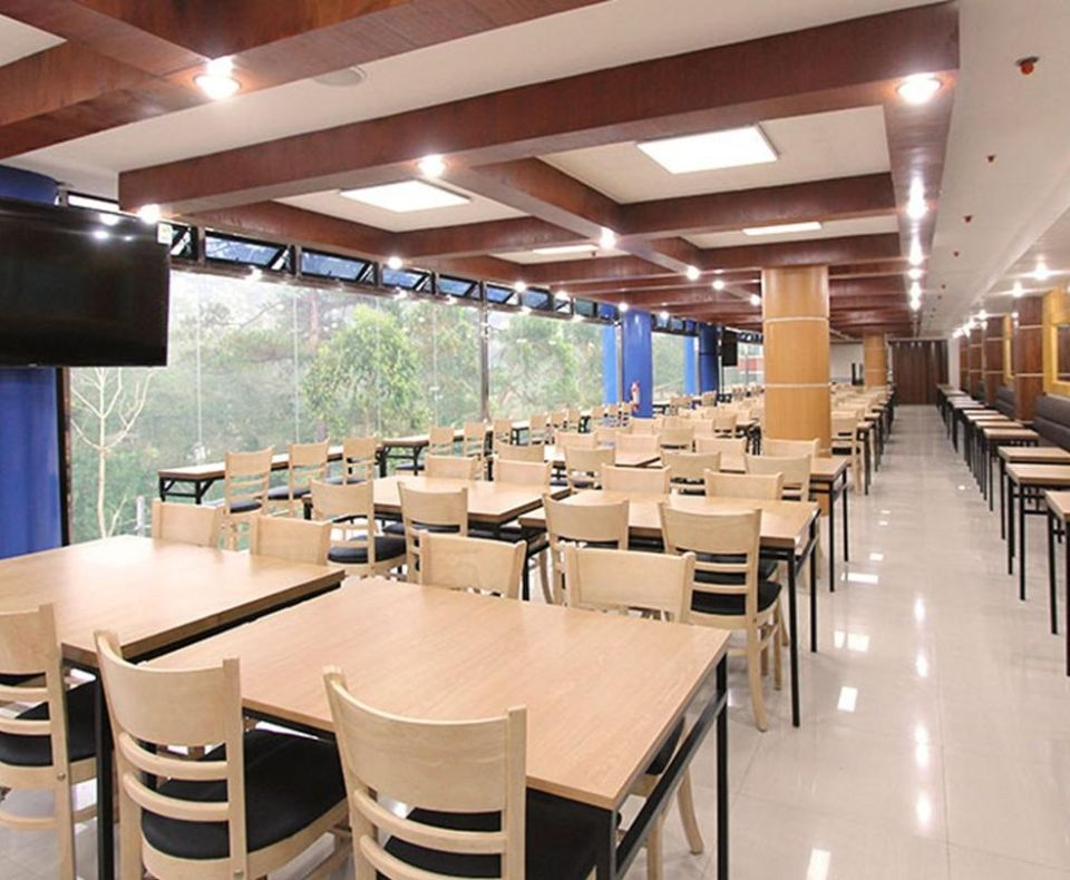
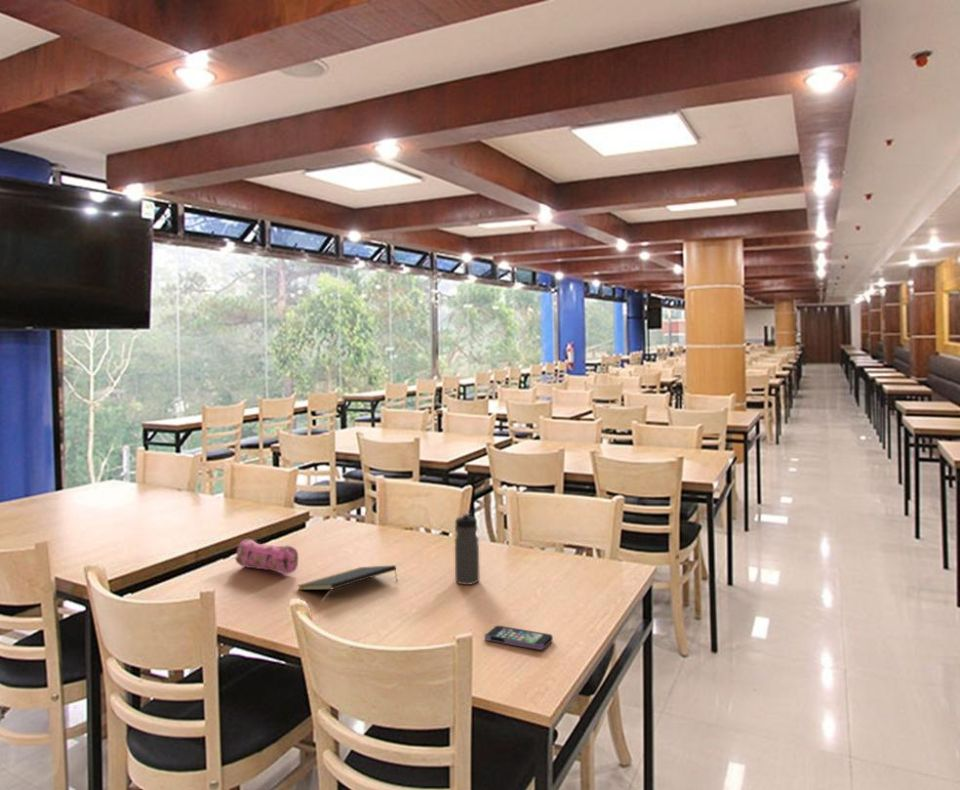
+ water bottle [454,512,481,586]
+ smartphone [484,625,554,651]
+ notepad [296,564,398,591]
+ pencil case [234,538,299,576]
